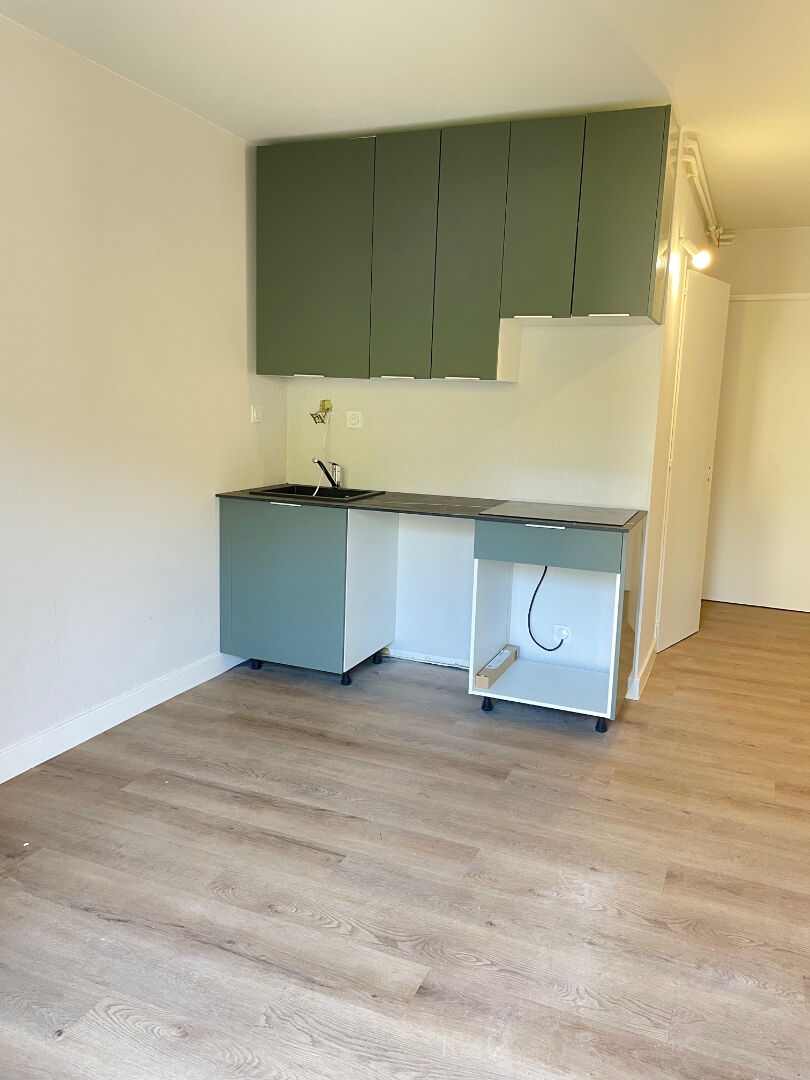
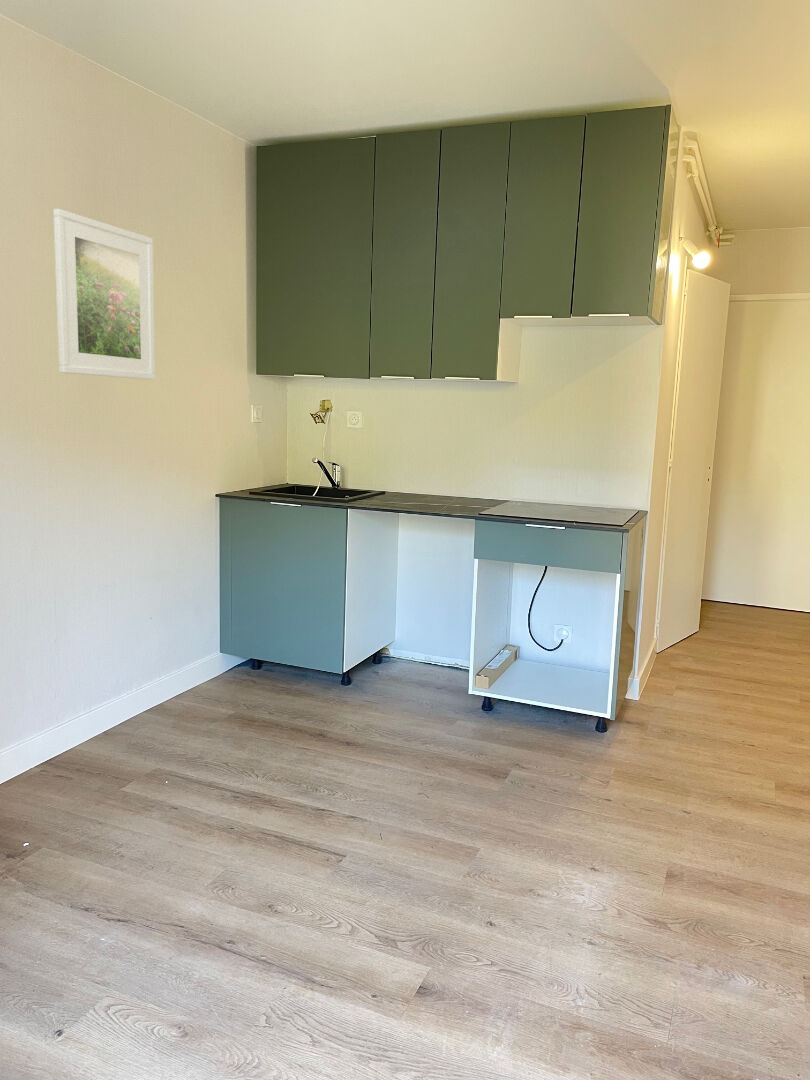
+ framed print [52,208,156,381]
